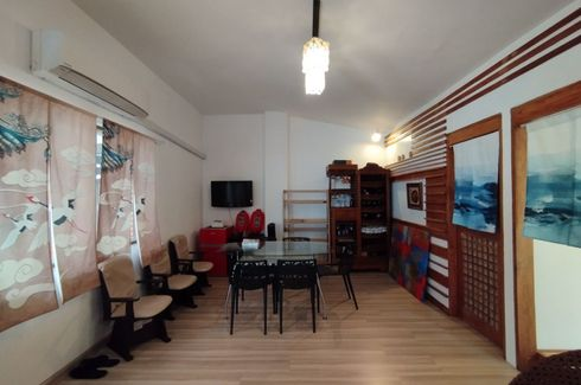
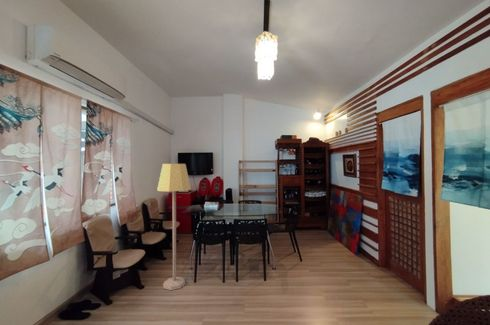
+ lamp [156,163,192,291]
